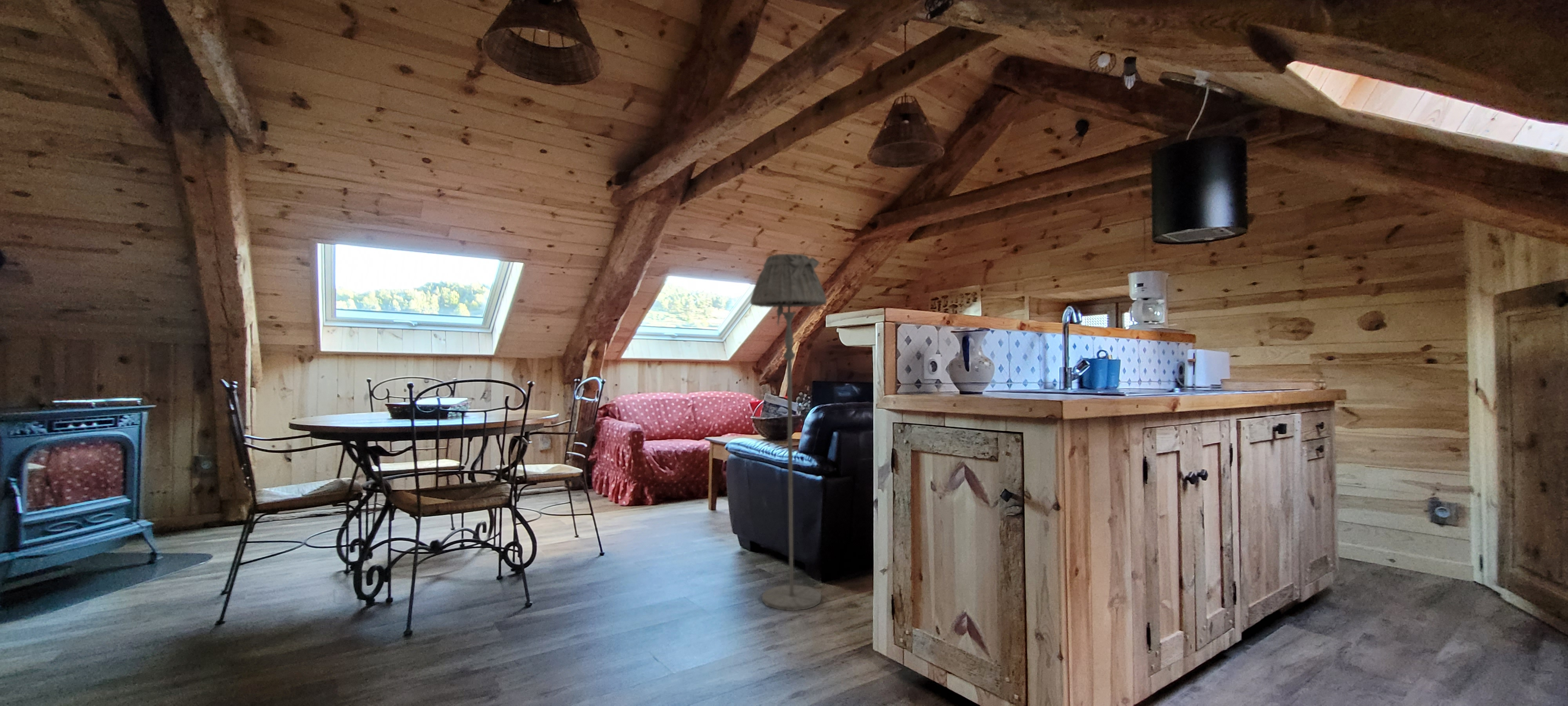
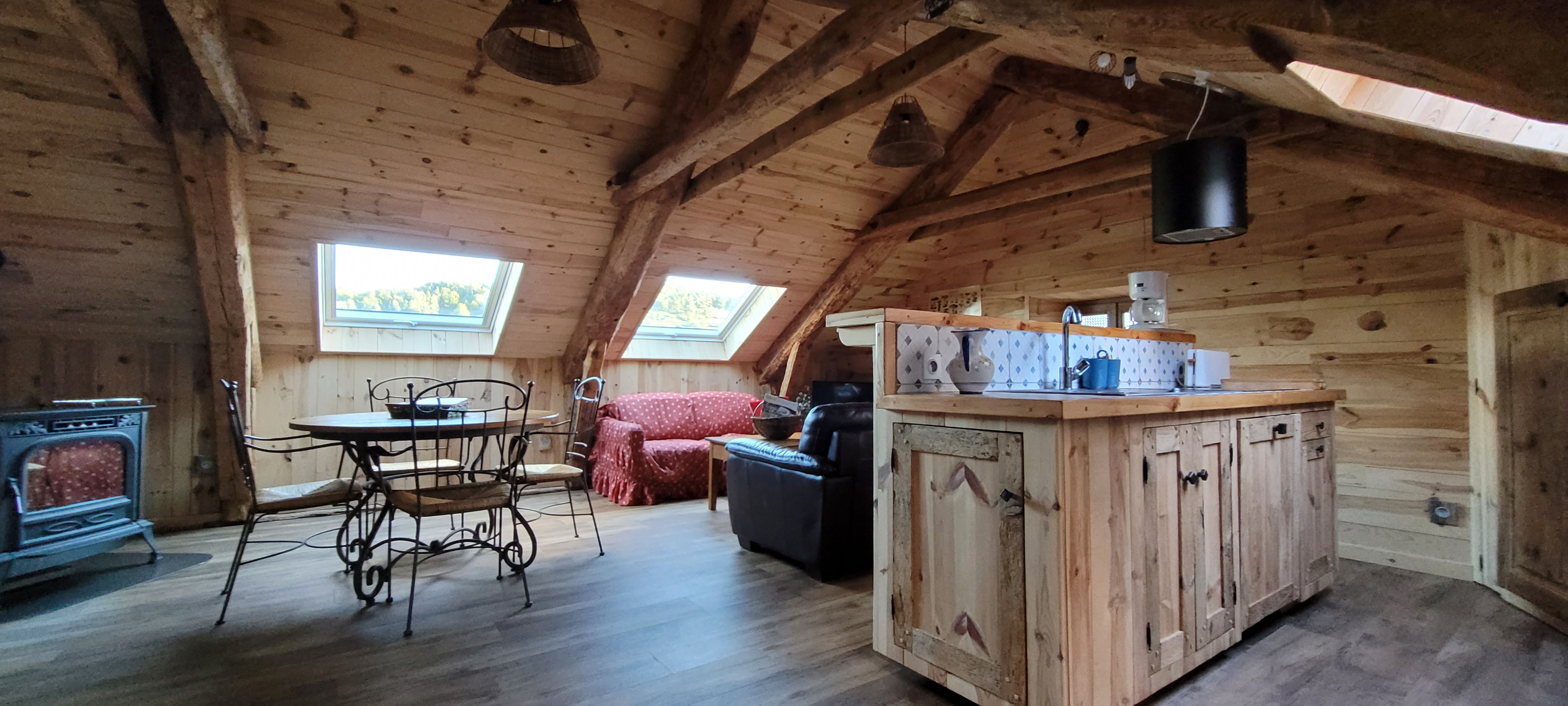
- floor lamp [750,253,827,611]
